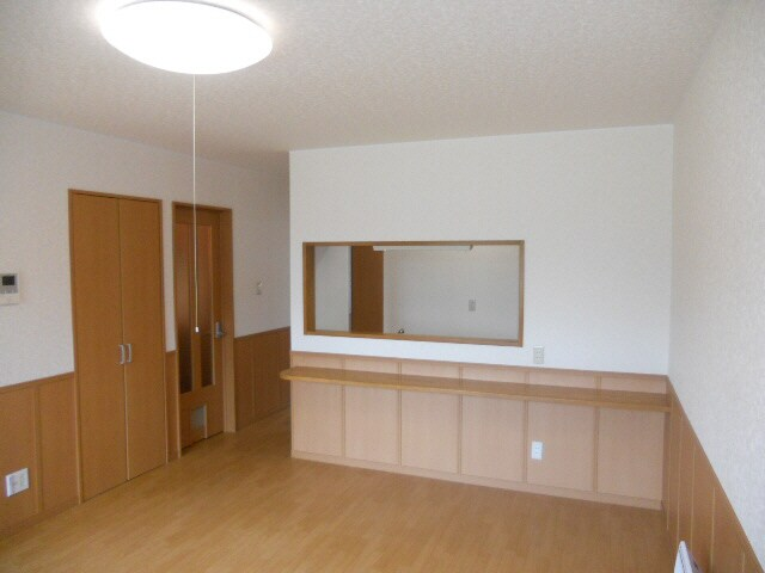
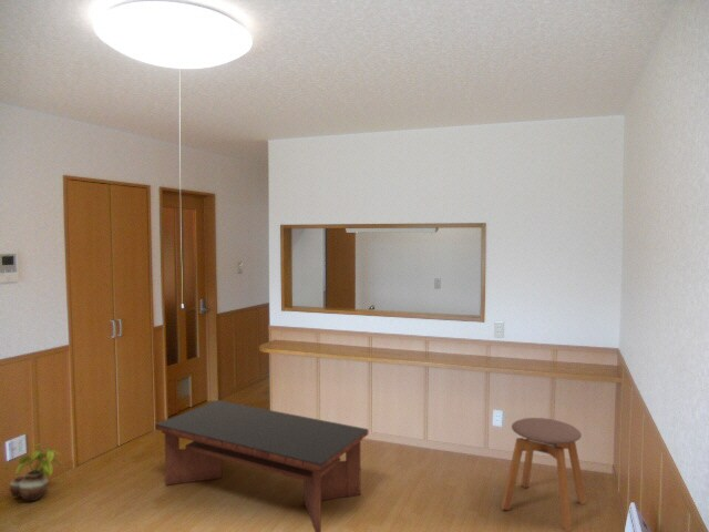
+ coffee table [154,399,369,532]
+ potted plant [8,442,64,502]
+ stool [501,417,588,532]
